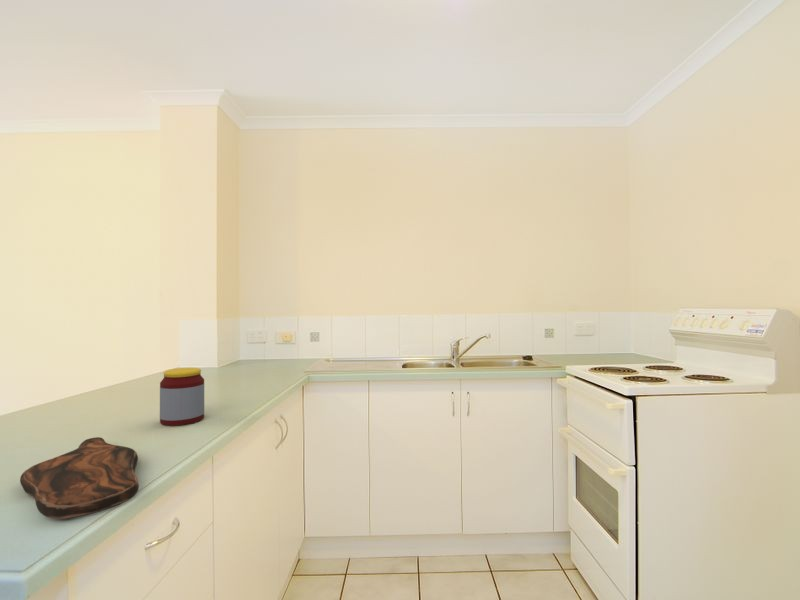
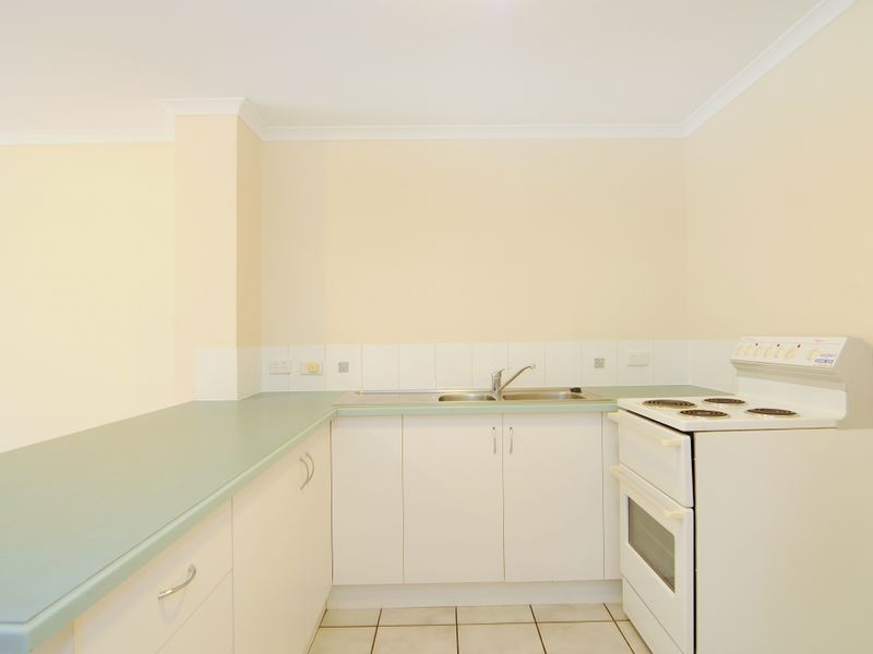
- jar [159,367,205,427]
- cutting board [19,436,140,520]
